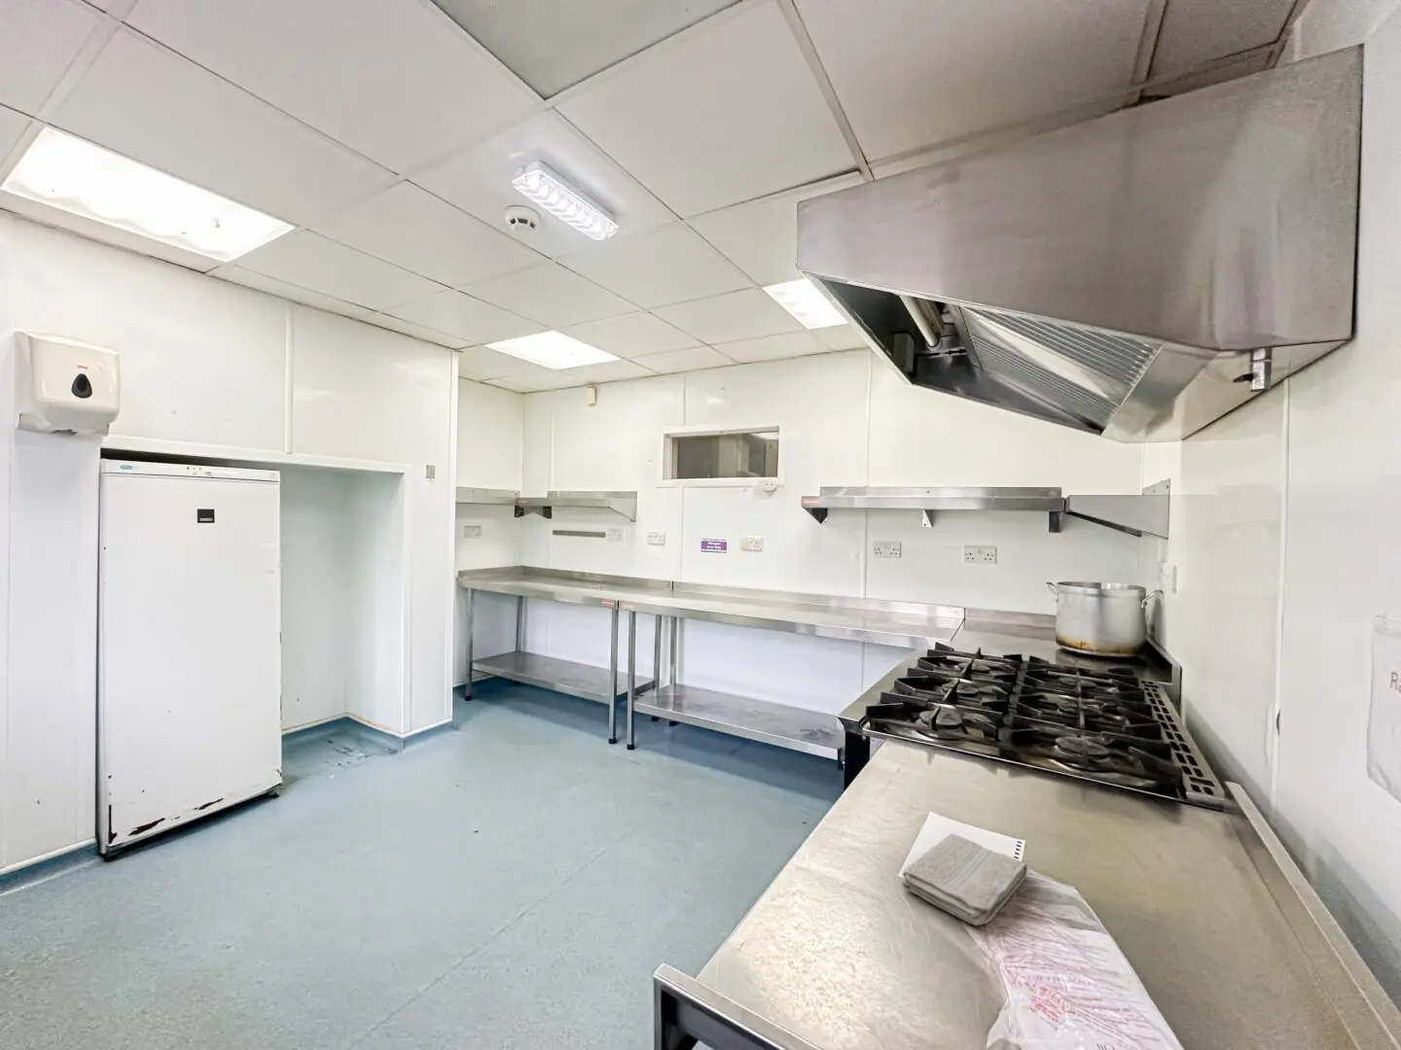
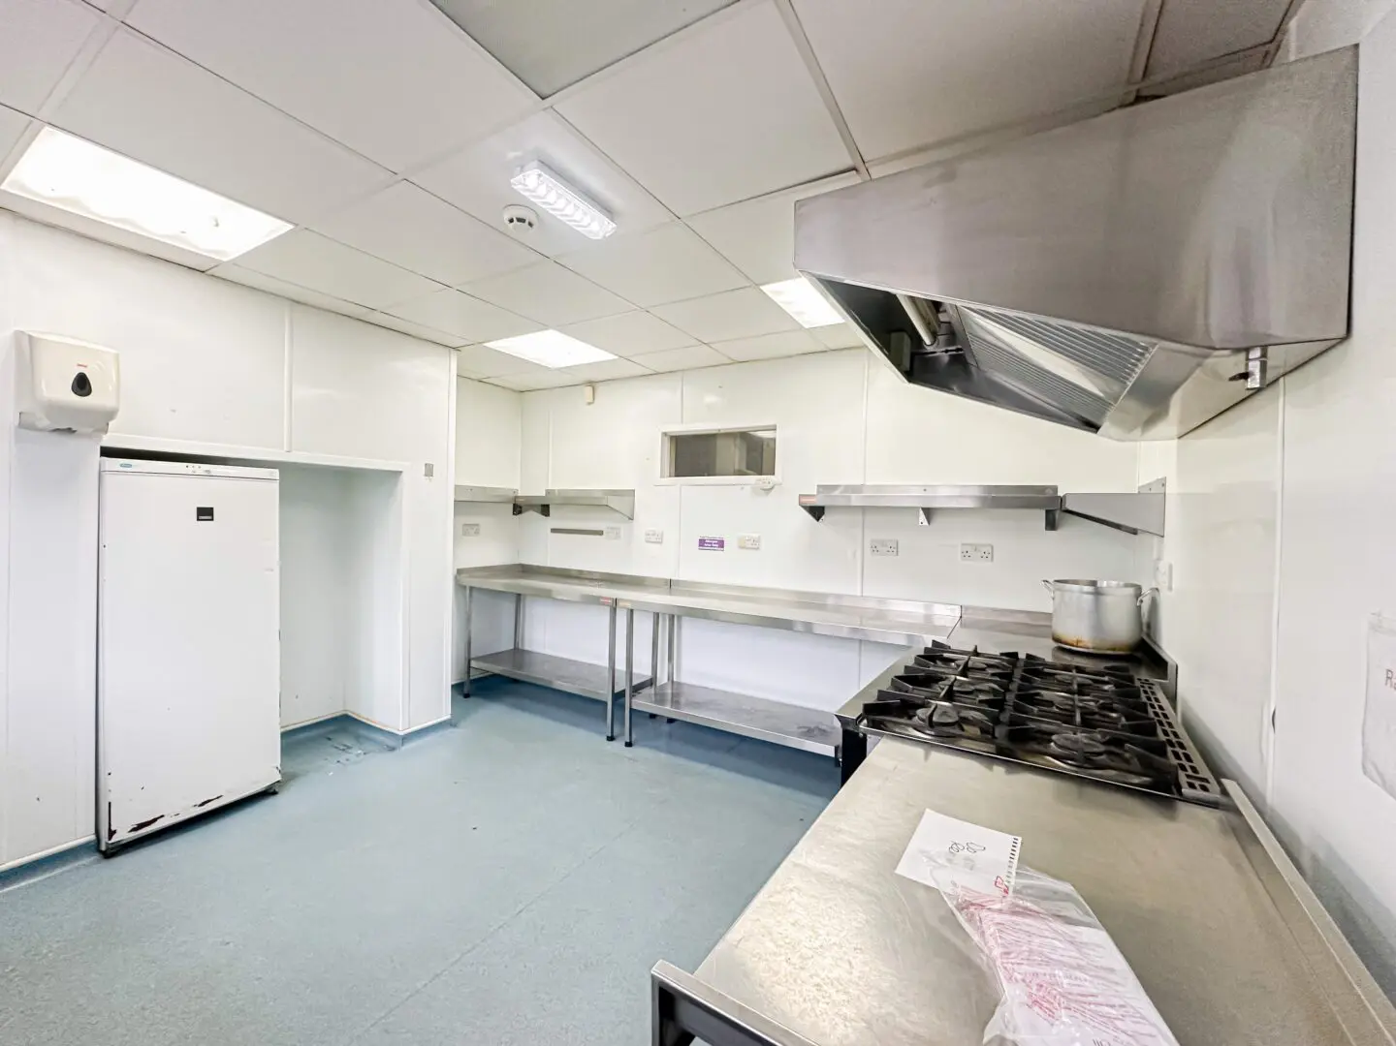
- washcloth [901,833,1028,926]
